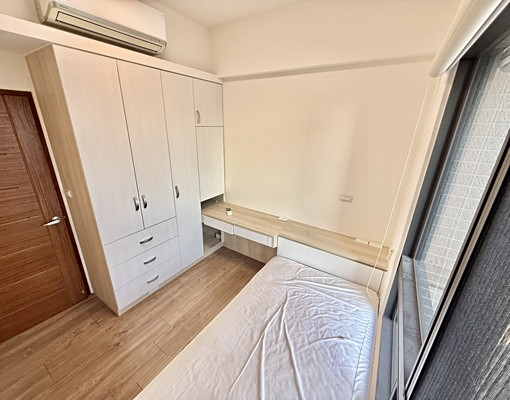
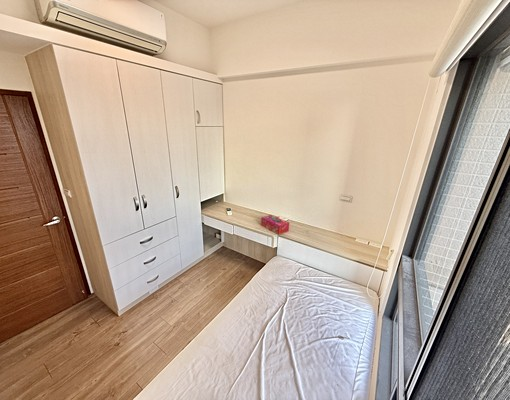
+ tissue box [260,214,290,235]
